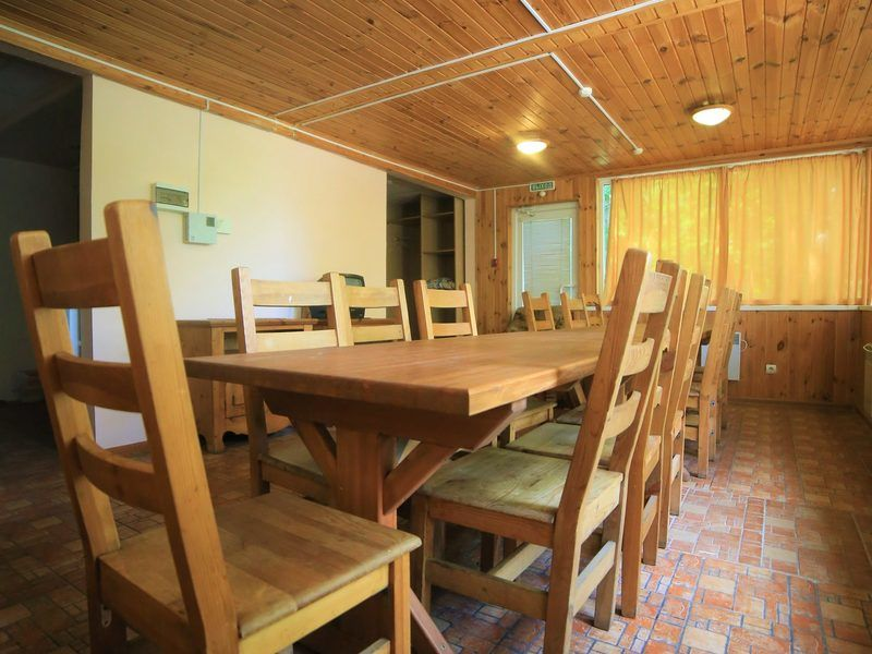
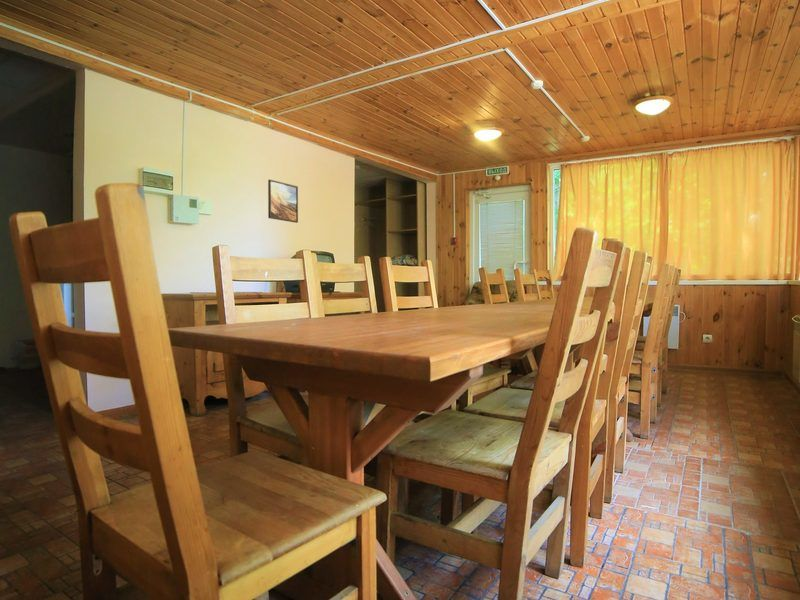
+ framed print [267,179,299,224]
